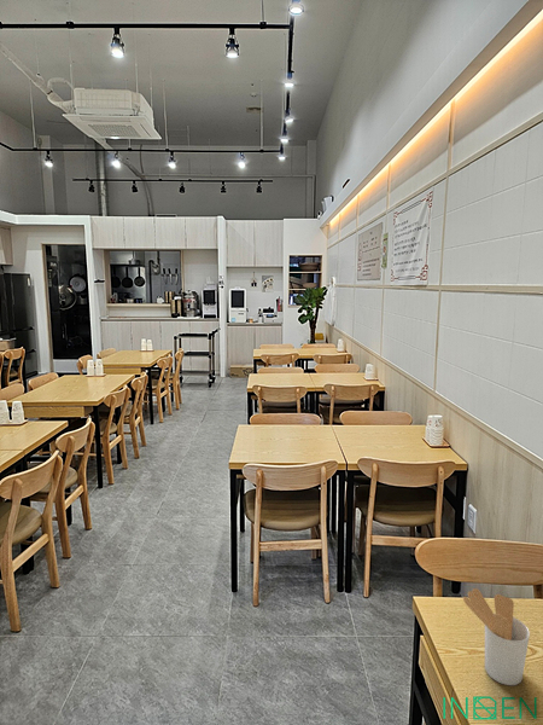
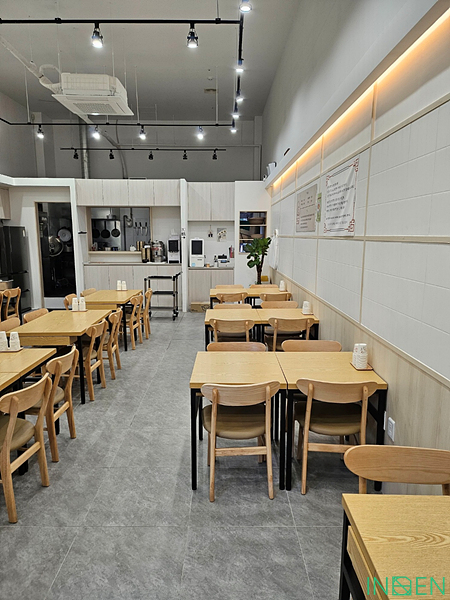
- utensil holder [462,587,531,686]
